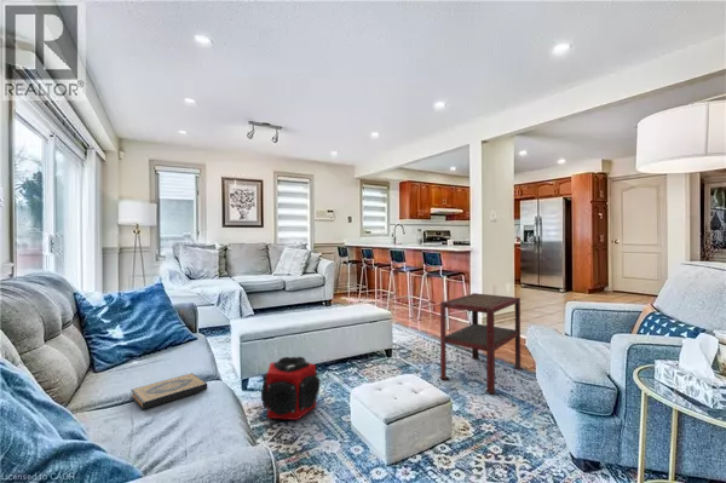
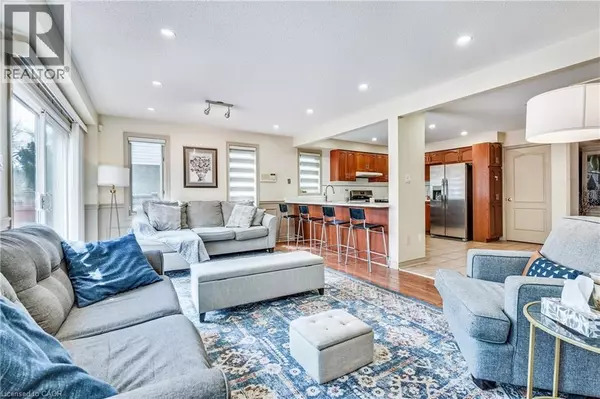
- speaker [260,356,321,421]
- hardback book [129,372,208,410]
- side table [438,292,523,395]
